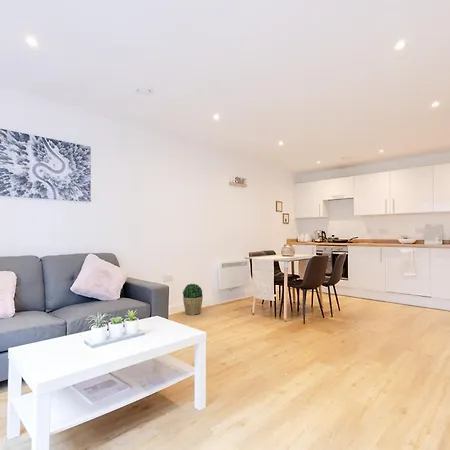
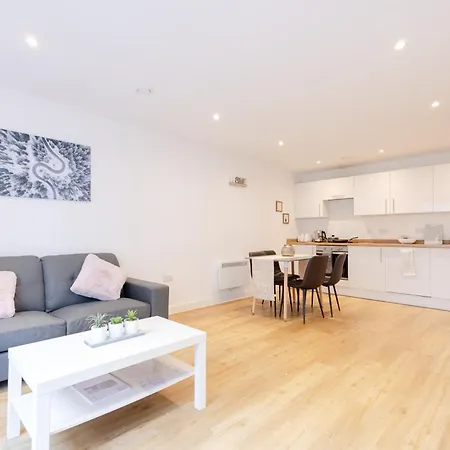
- potted plant [182,283,204,316]
